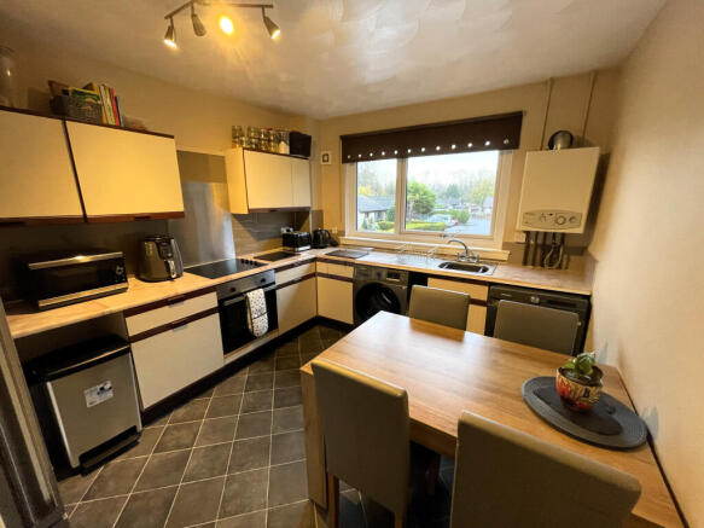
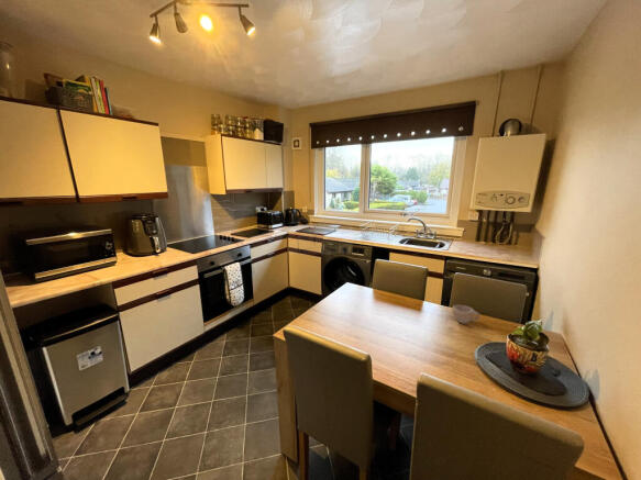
+ cup [451,304,482,325]
